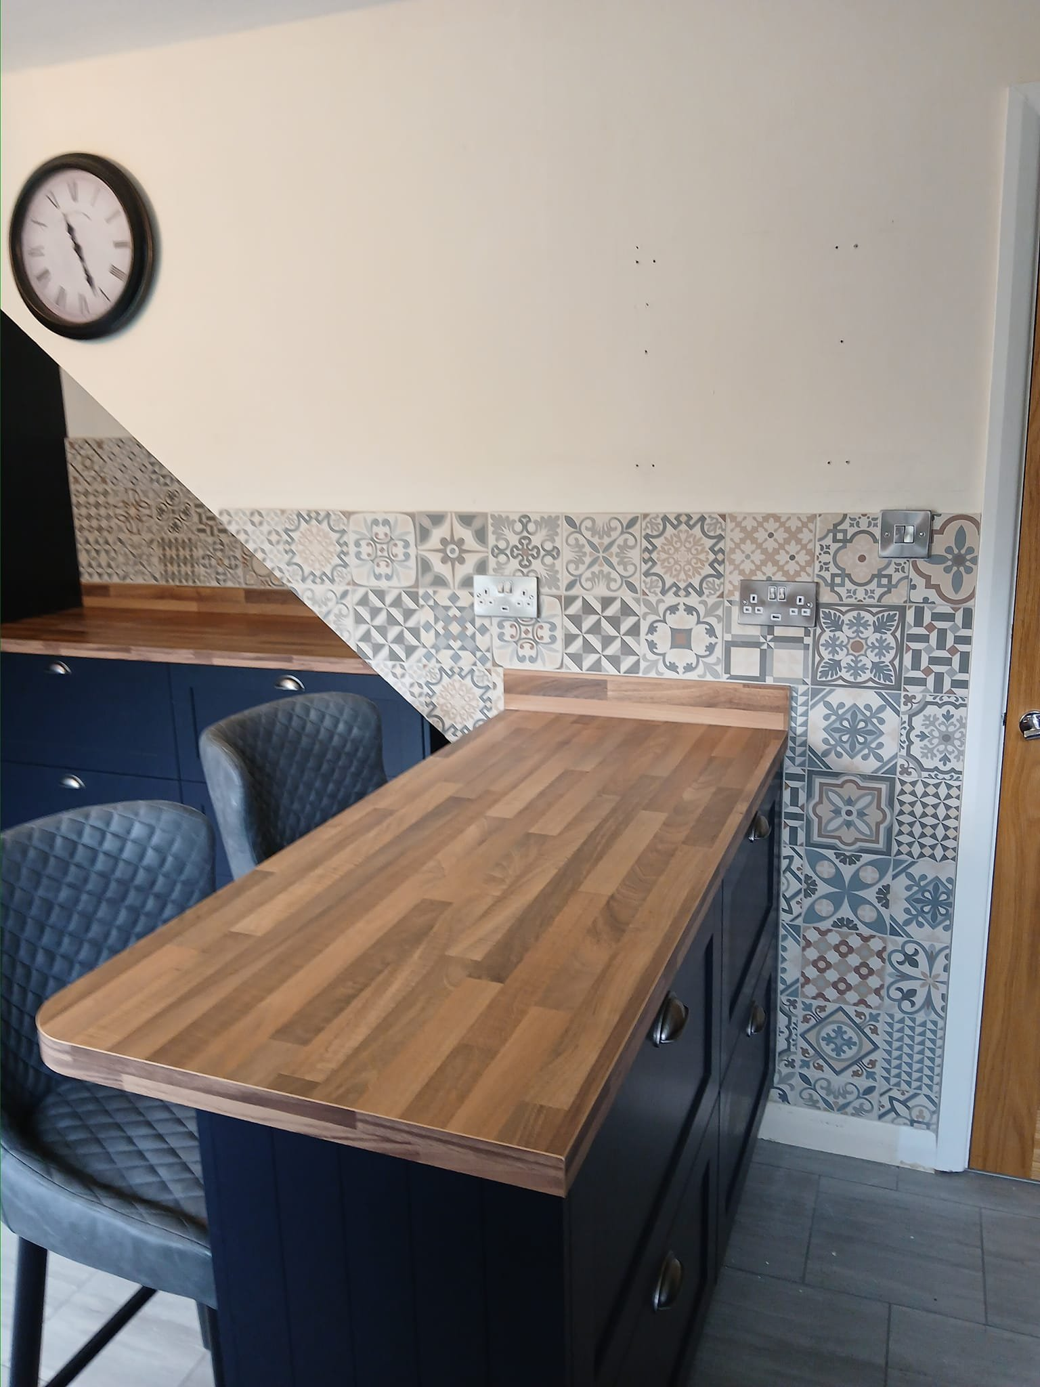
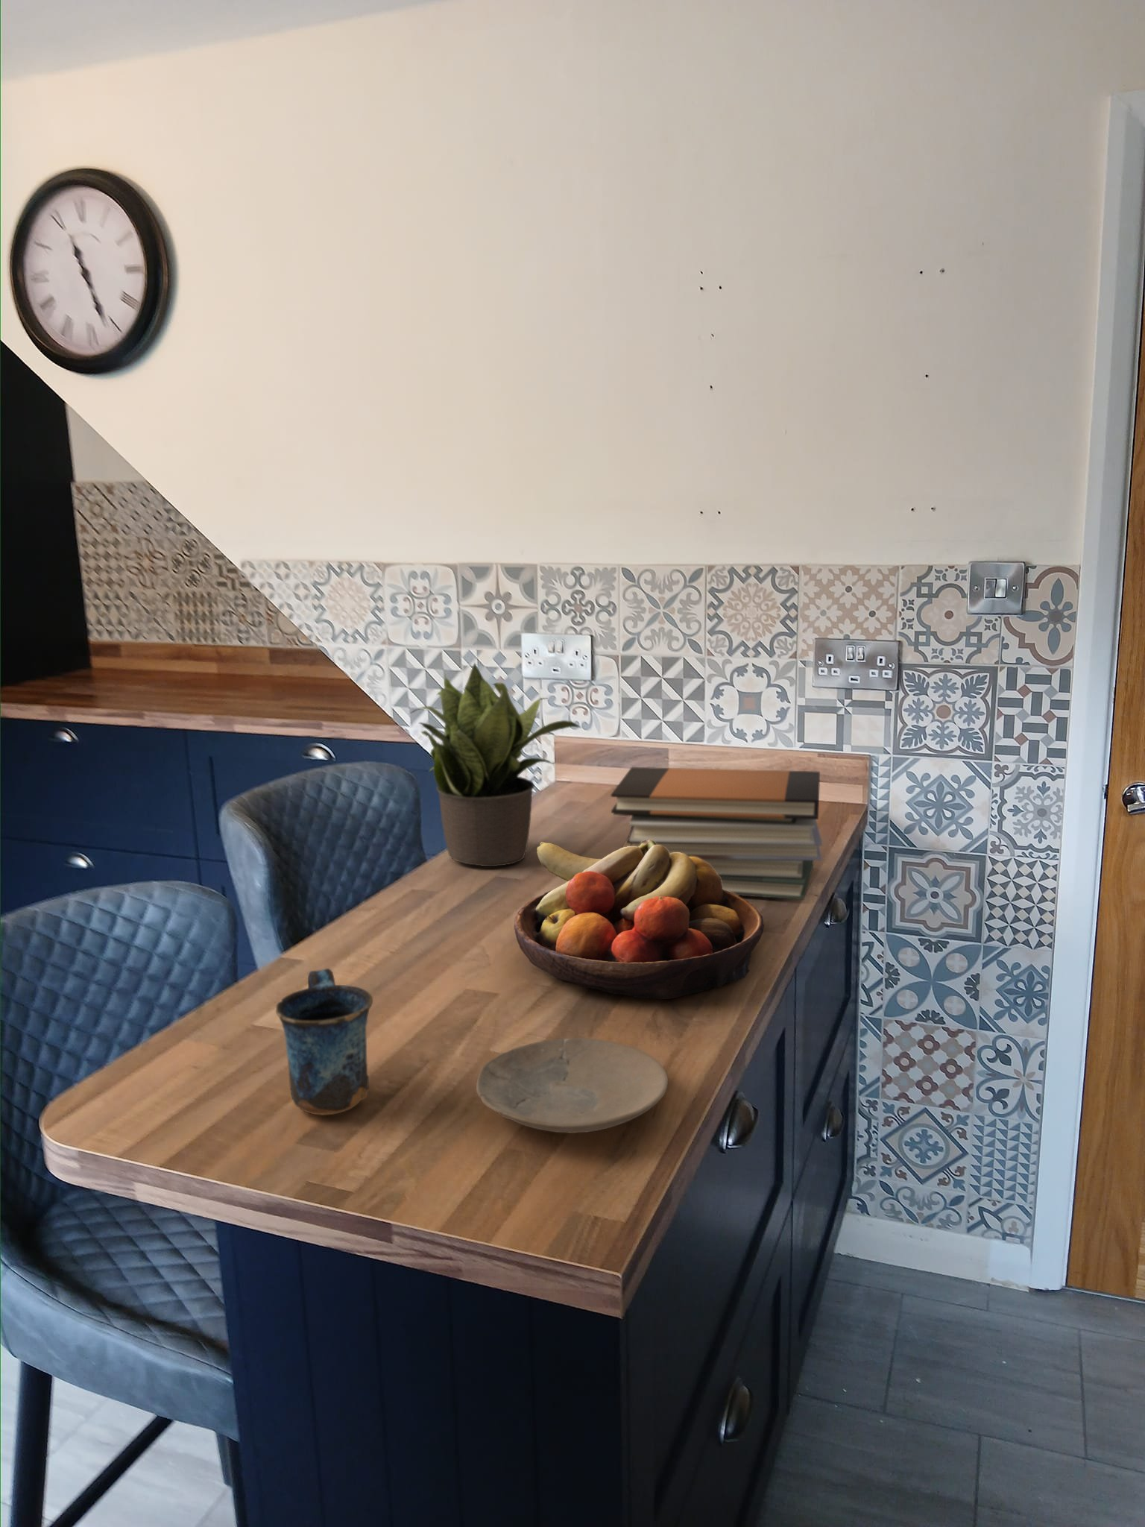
+ mug [275,968,374,1116]
+ plate [475,1038,669,1134]
+ potted plant [409,660,582,867]
+ fruit bowl [514,839,765,1000]
+ book stack [611,766,823,901]
